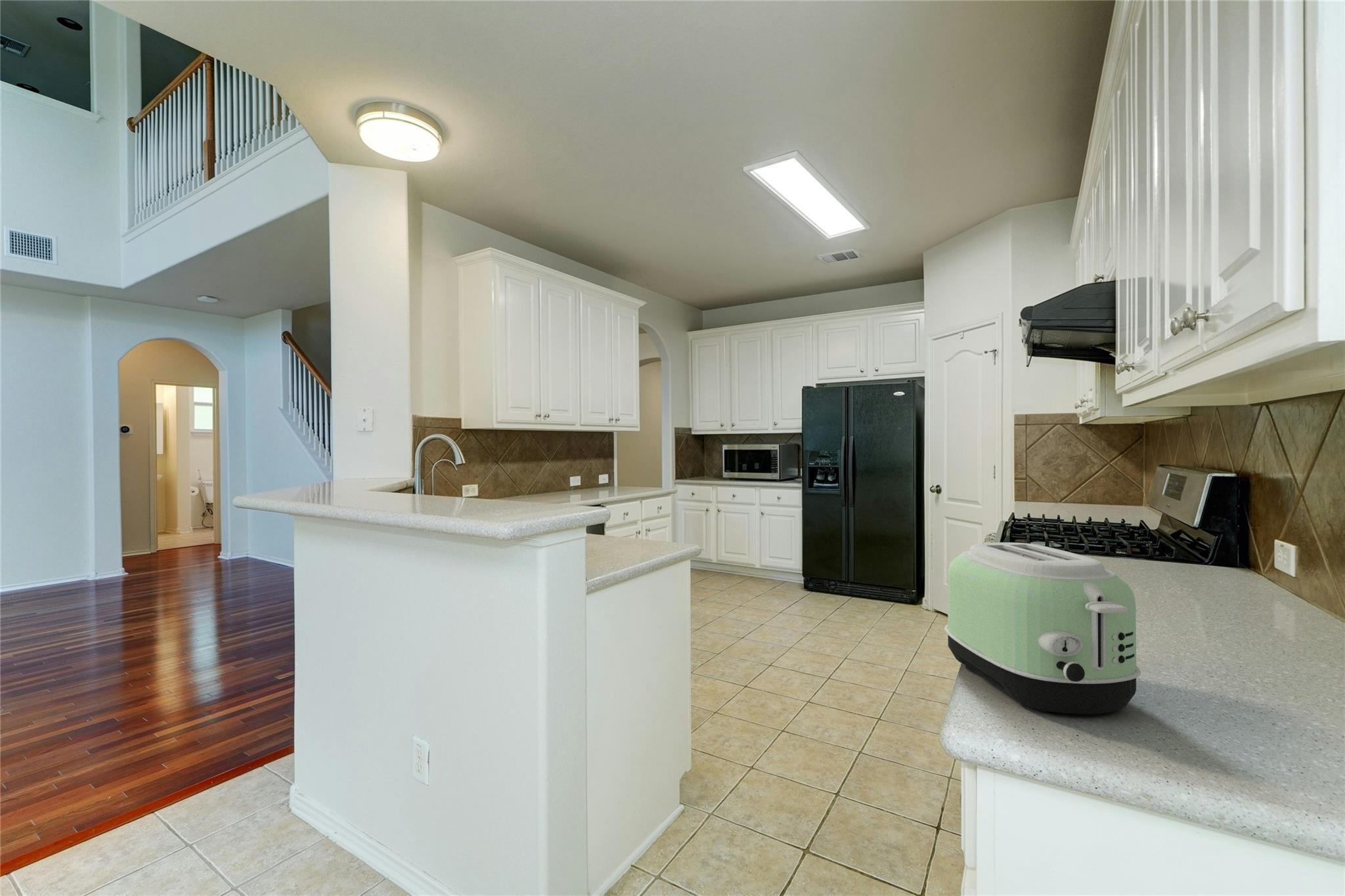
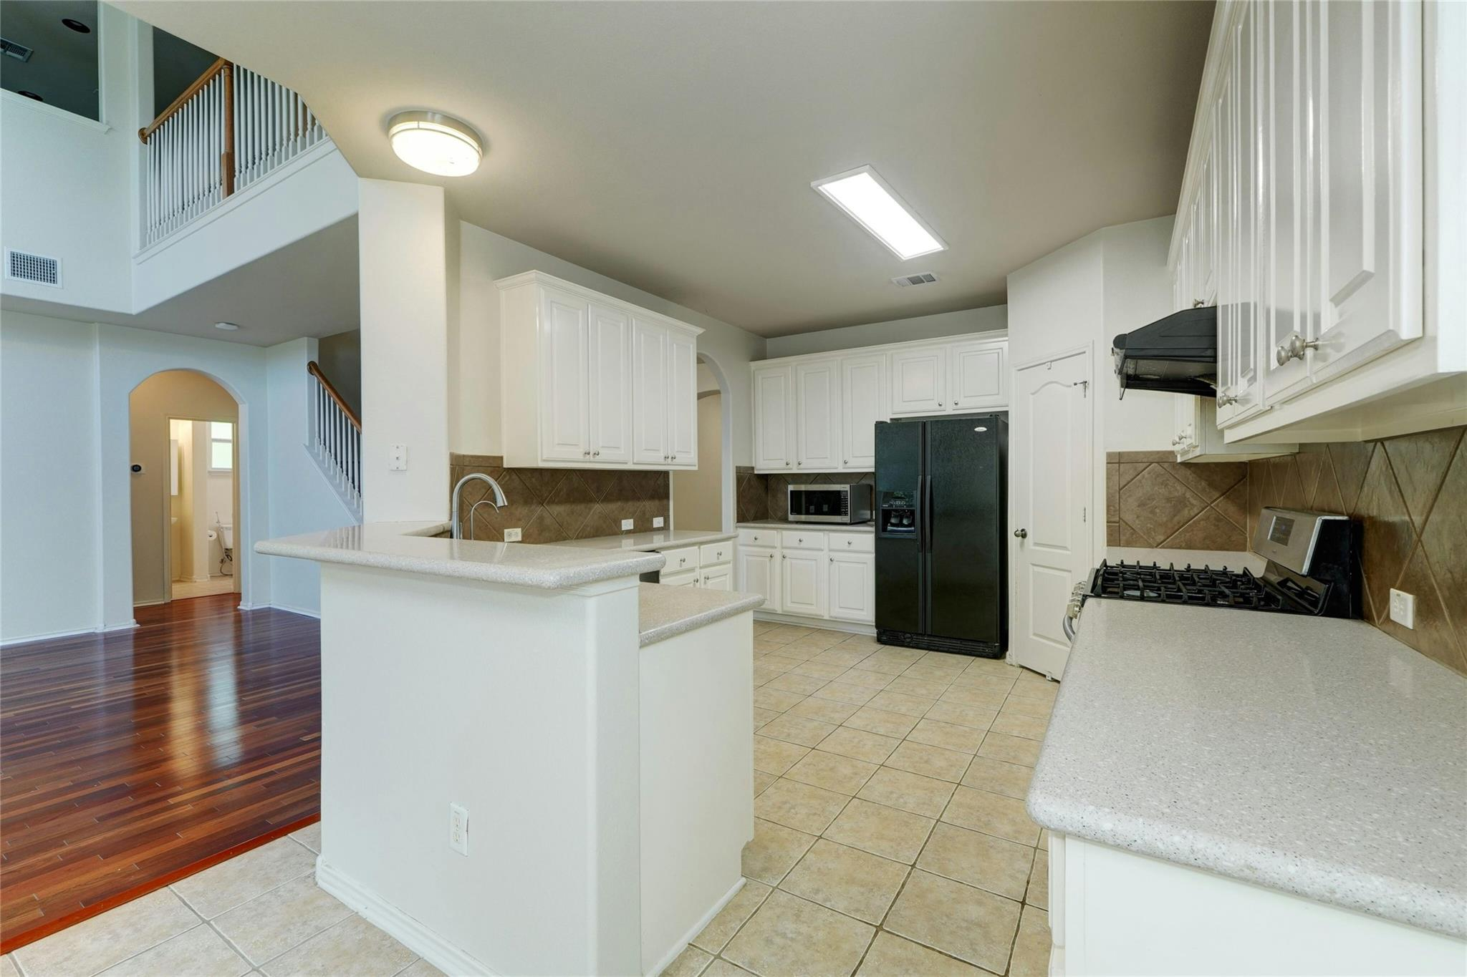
- toaster [944,542,1141,715]
